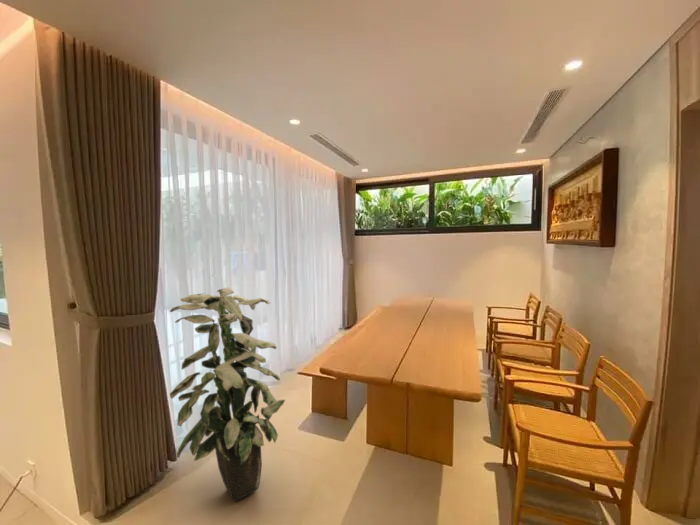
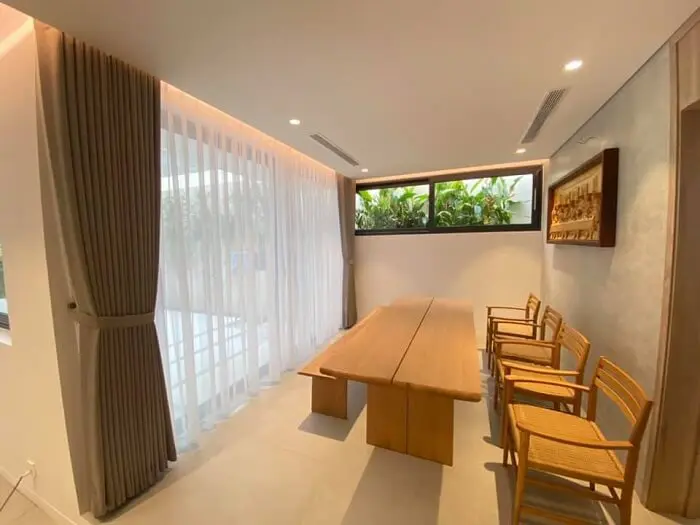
- indoor plant [169,286,286,502]
